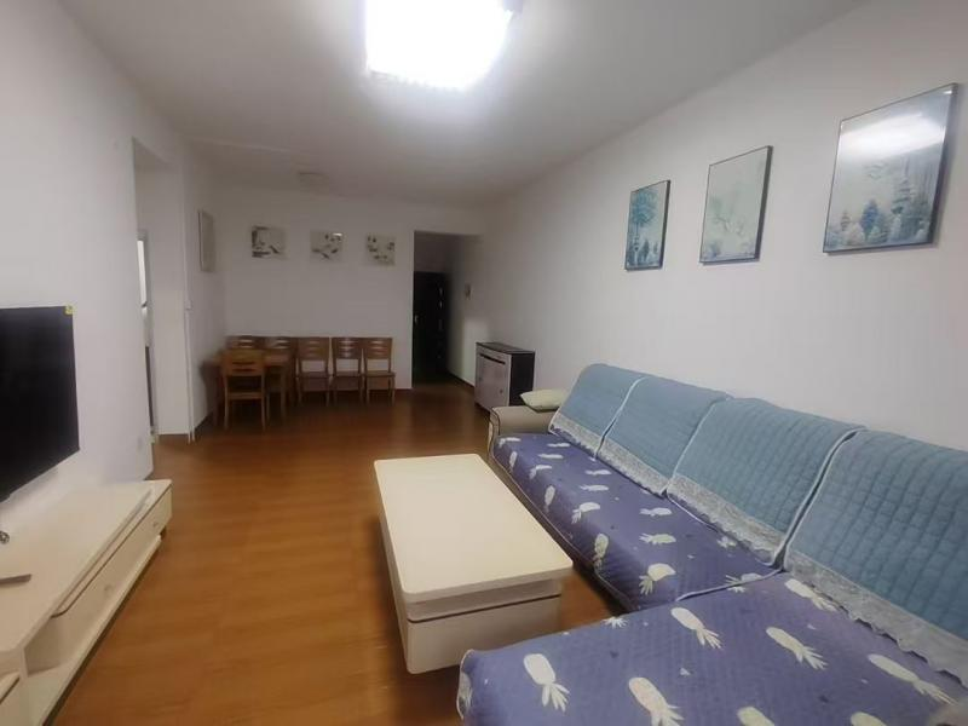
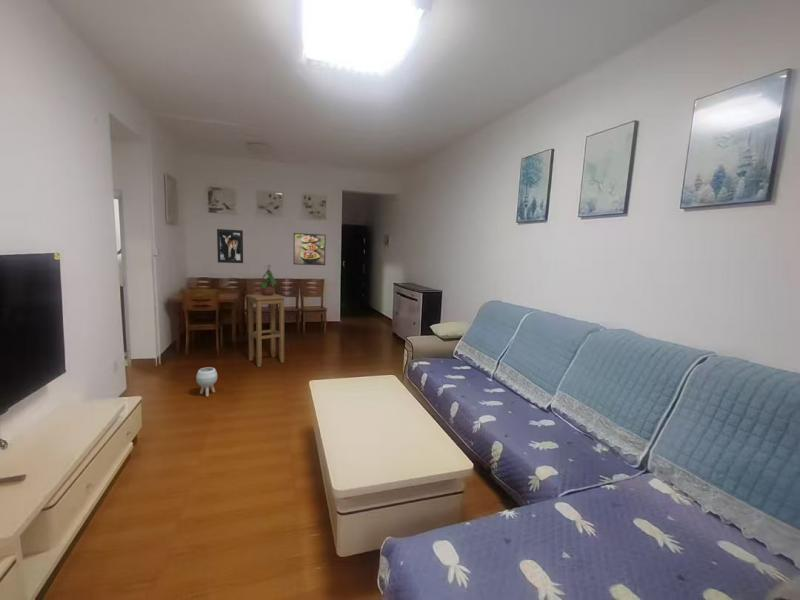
+ wall art [216,228,244,264]
+ stool [245,293,287,368]
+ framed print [293,232,327,266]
+ potted plant [258,264,277,296]
+ planter [195,366,218,398]
